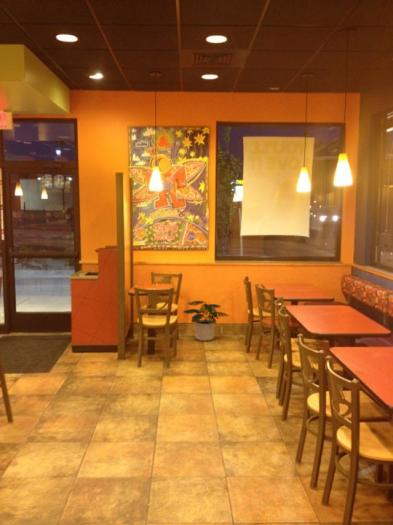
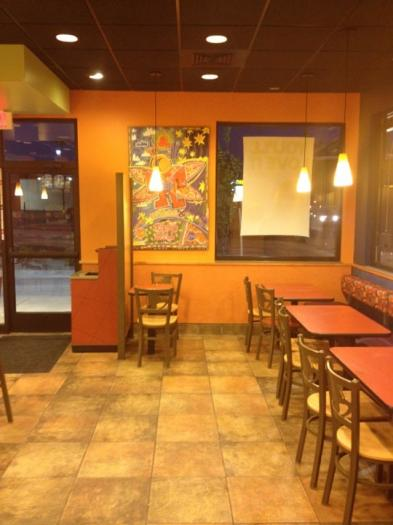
- potted plant [183,300,231,342]
